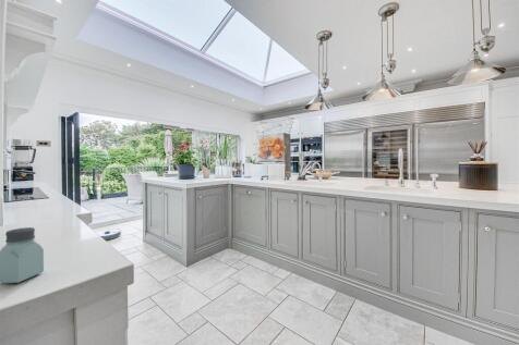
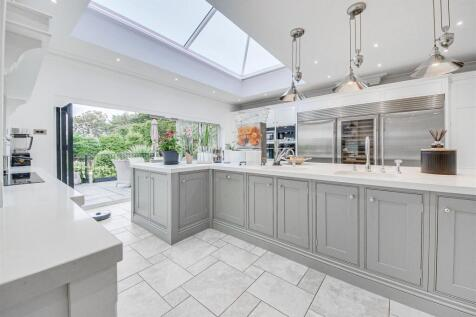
- saltshaker [0,226,45,284]
